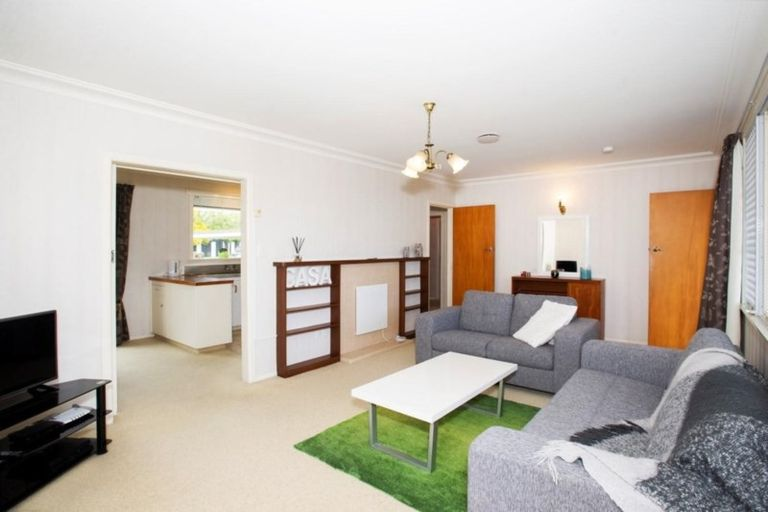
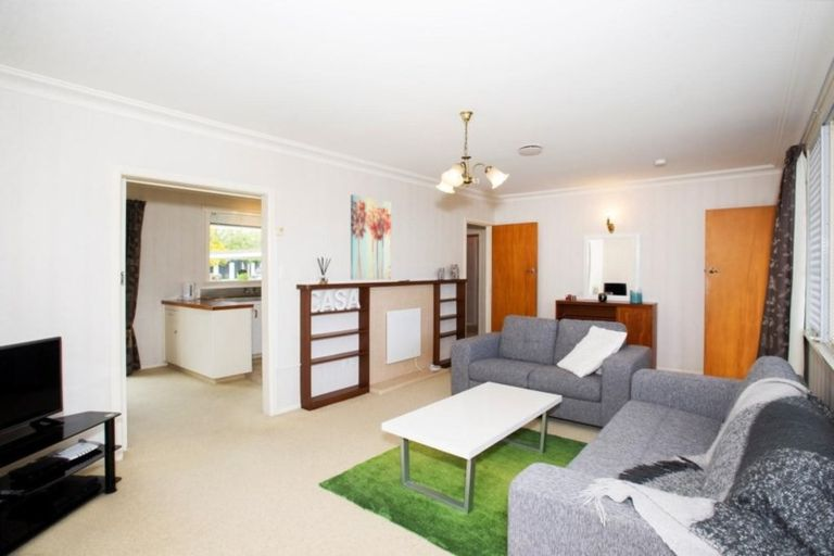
+ wall art [350,193,392,280]
